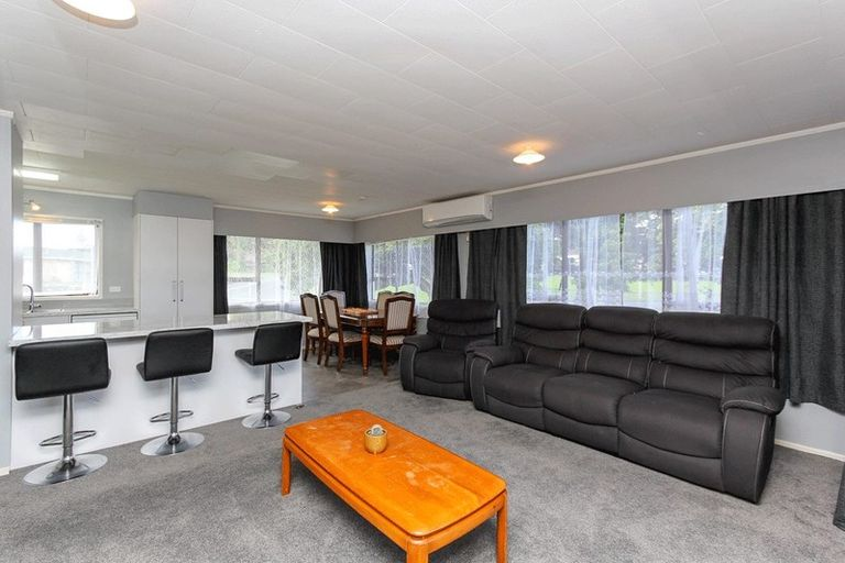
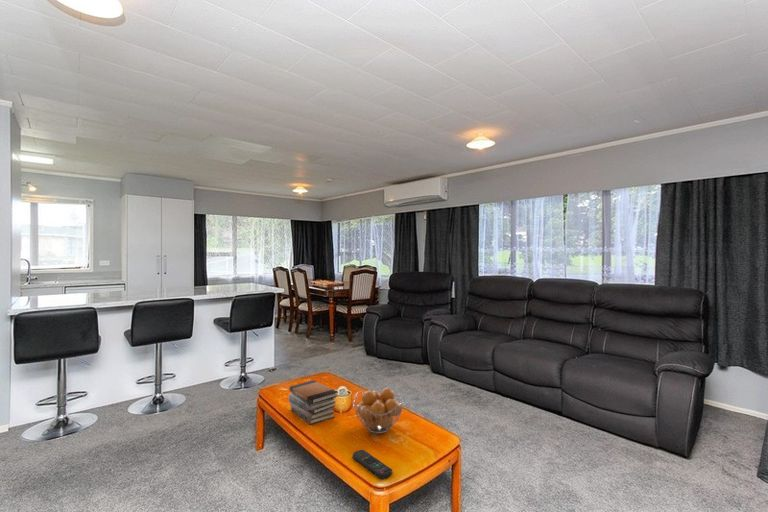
+ remote control [351,449,393,480]
+ fruit basket [352,387,405,435]
+ book stack [288,379,339,426]
